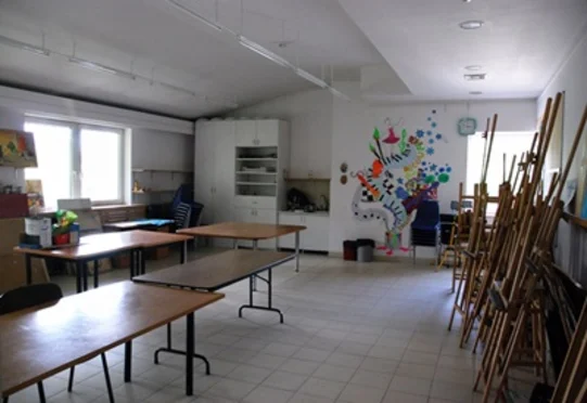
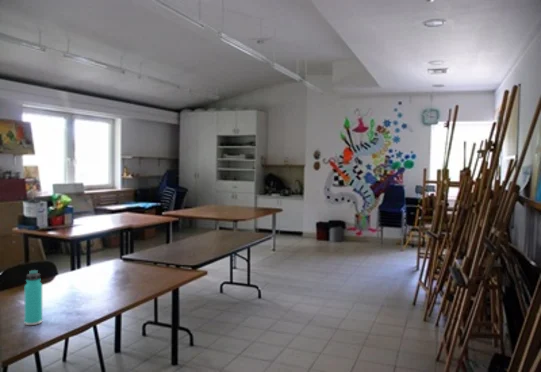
+ thermos bottle [24,269,43,326]
